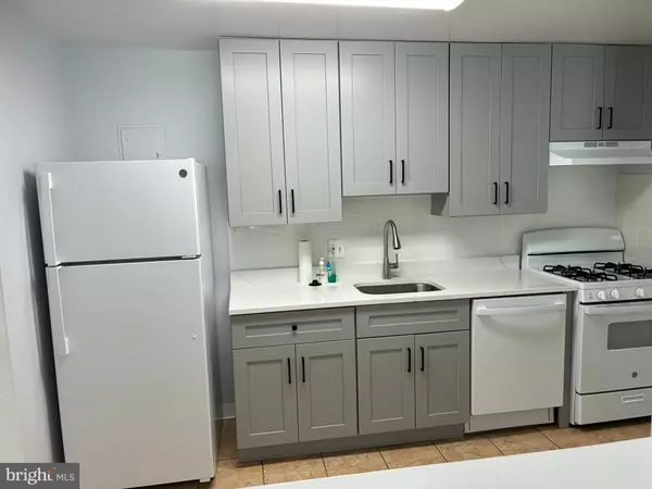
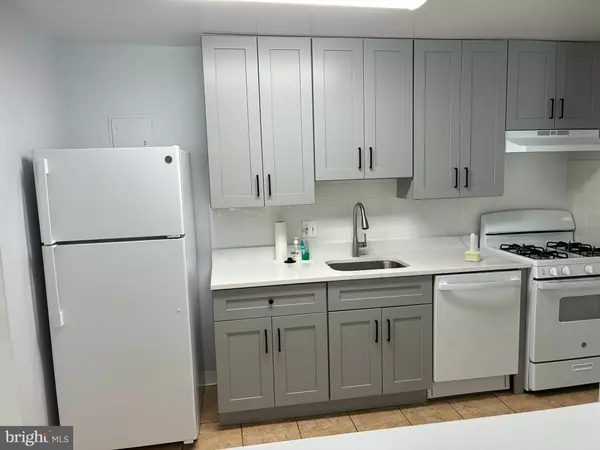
+ candle [463,232,482,263]
